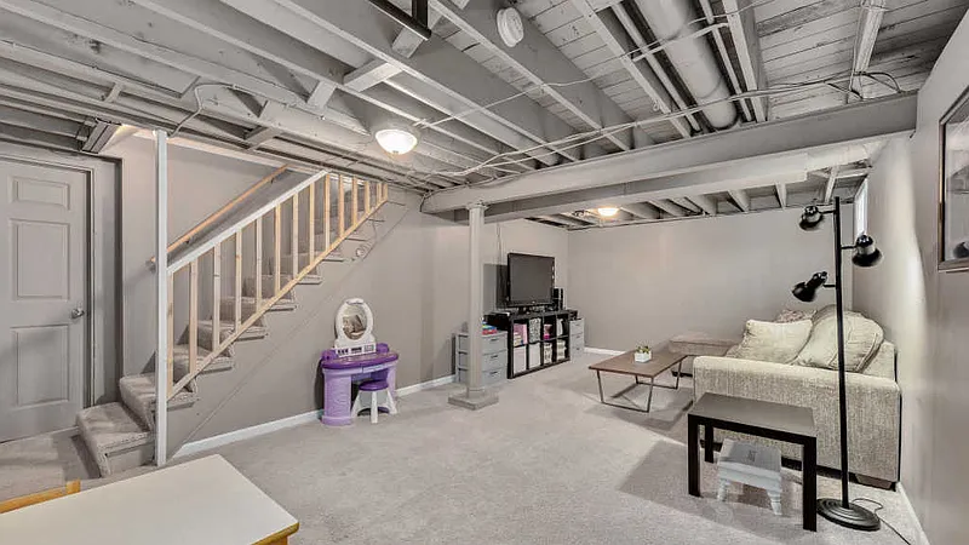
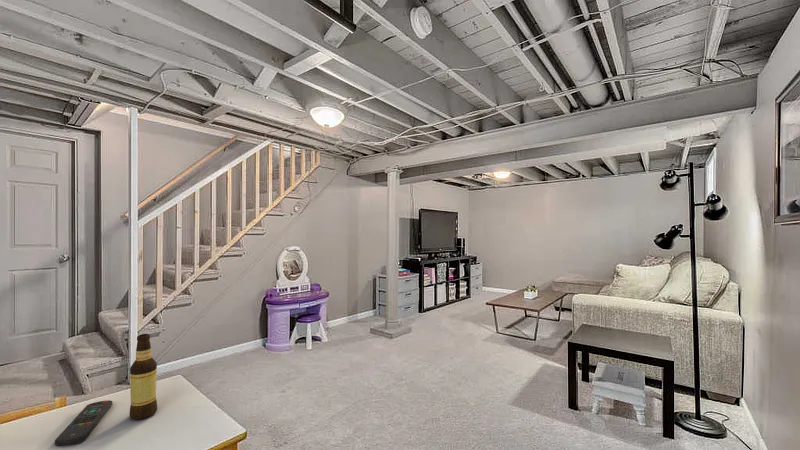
+ bottle [128,333,158,421]
+ remote control [54,399,113,447]
